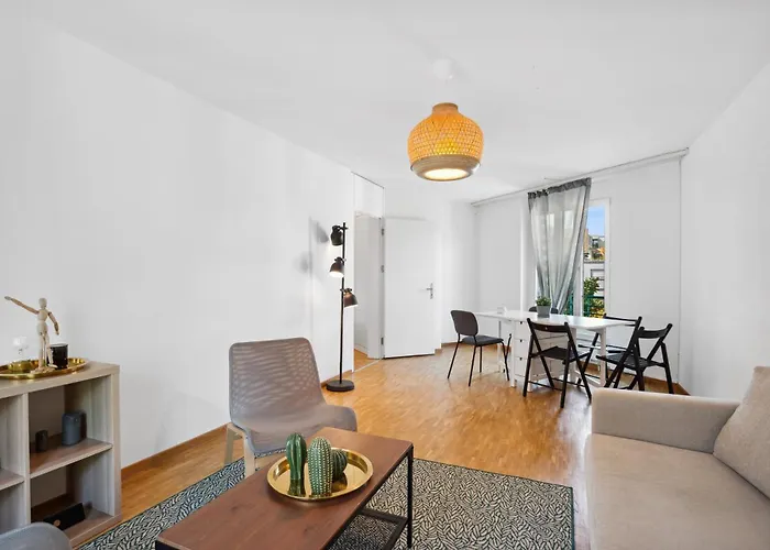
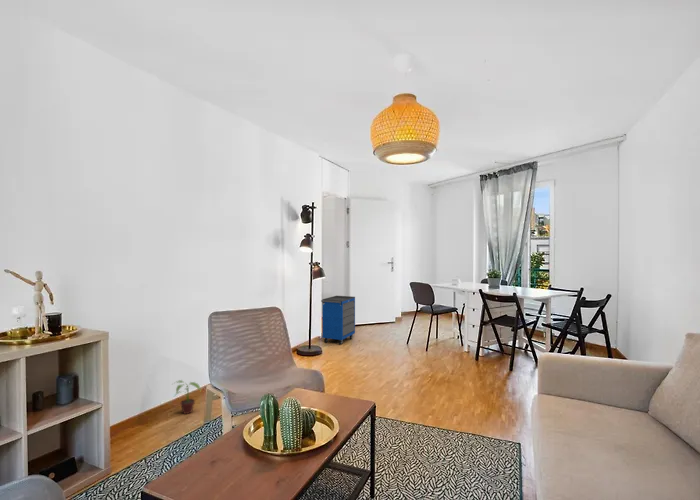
+ potted plant [172,379,201,415]
+ cabinet [320,295,356,345]
